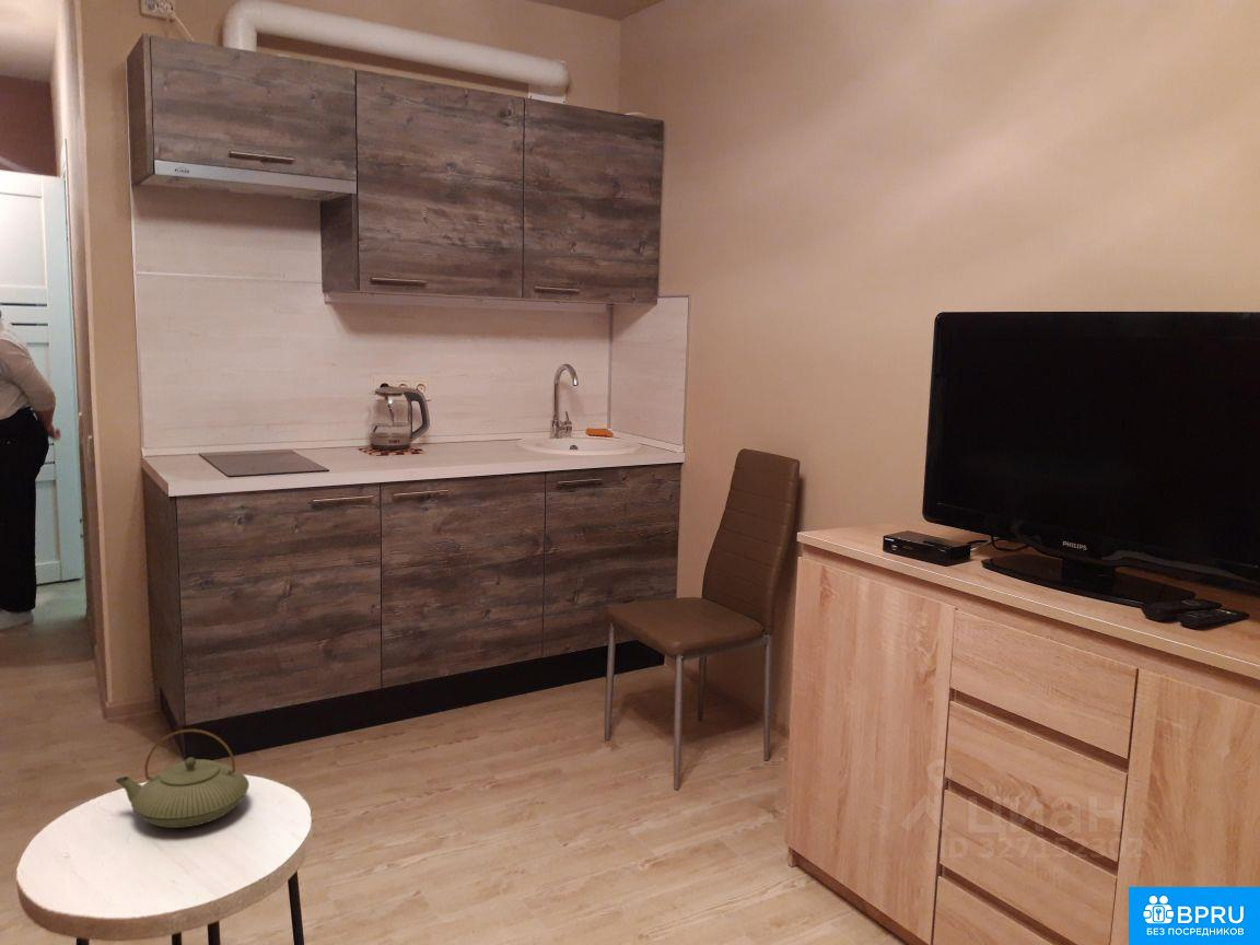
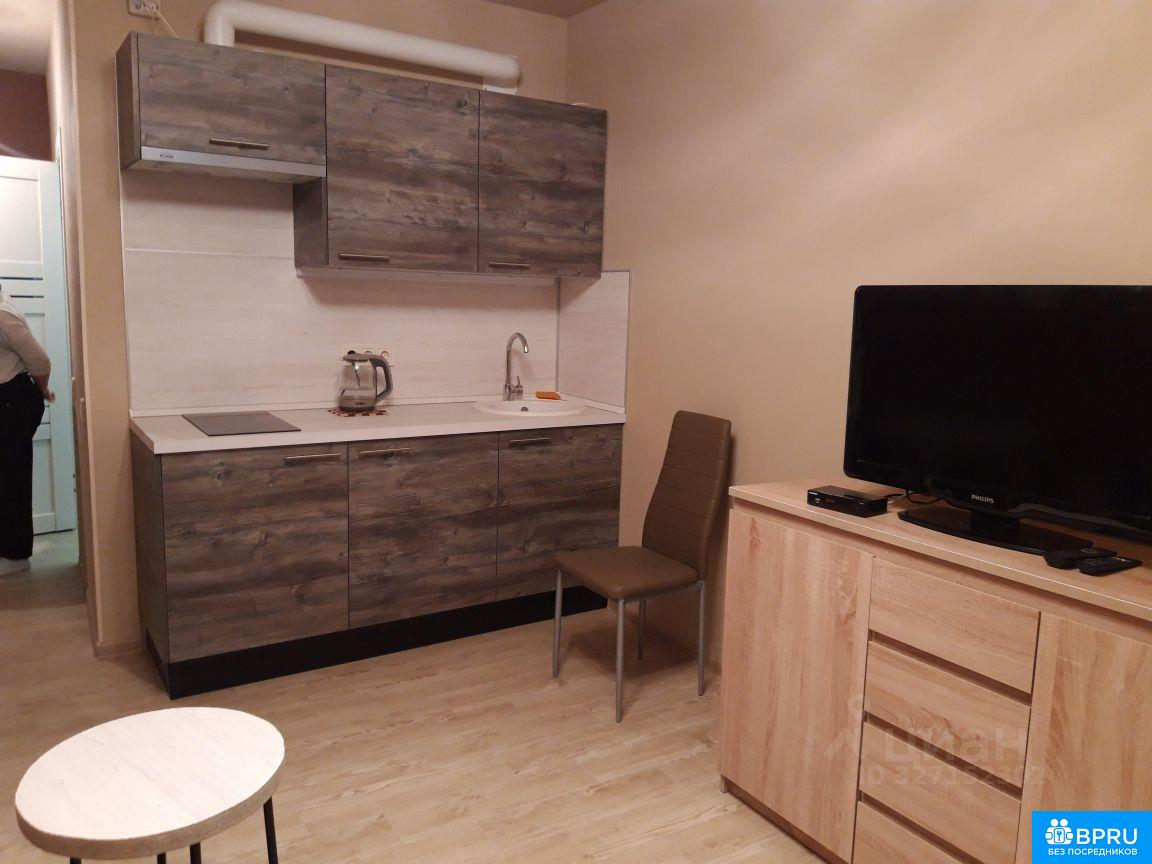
- teapot [115,728,250,829]
